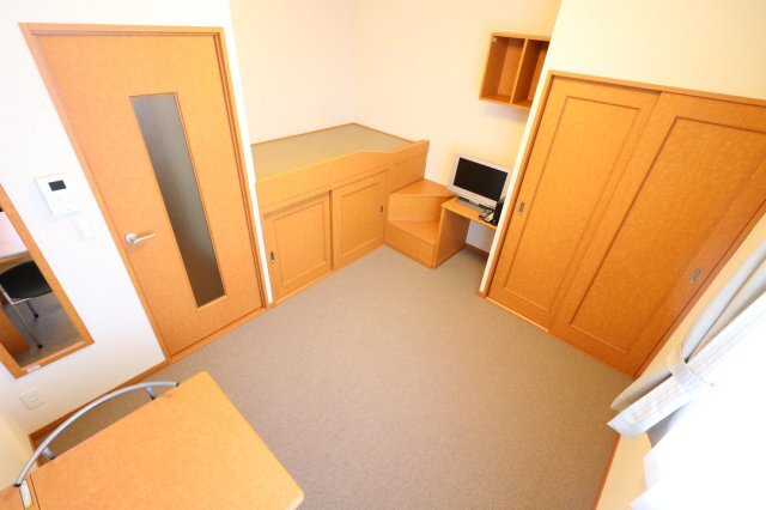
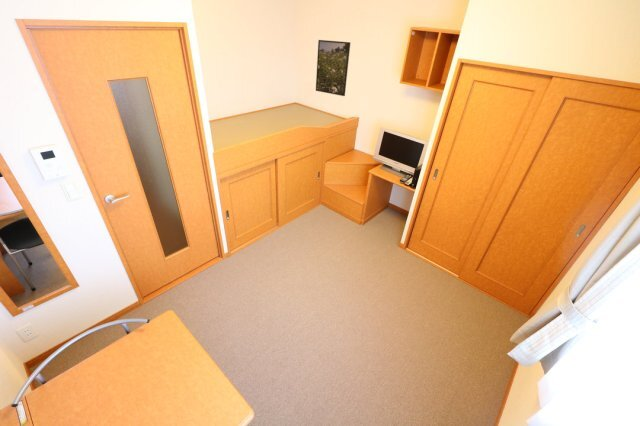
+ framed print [315,39,351,97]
